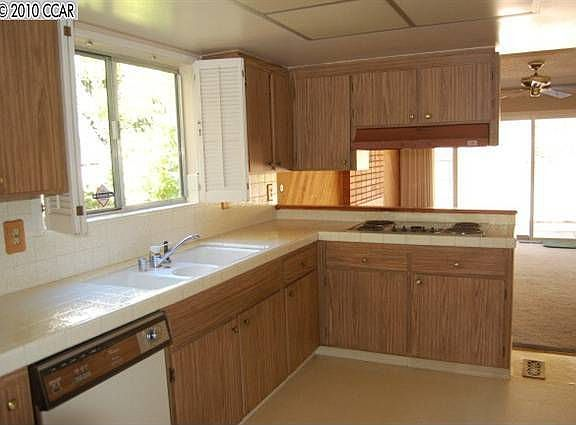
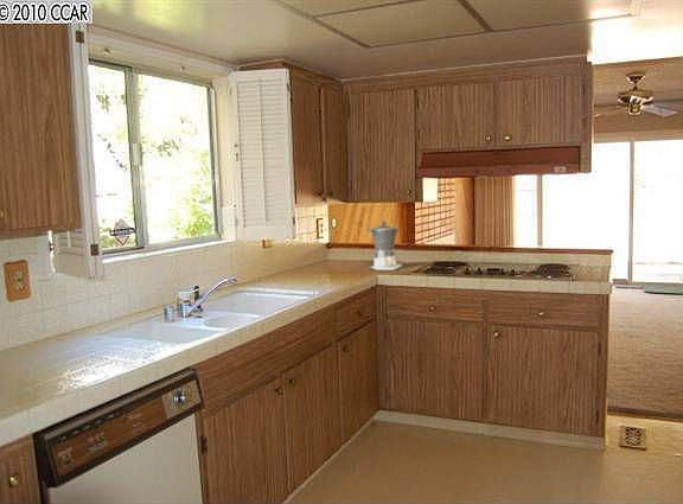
+ coffee maker [368,219,403,272]
